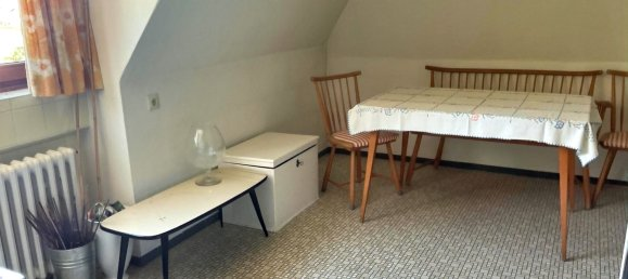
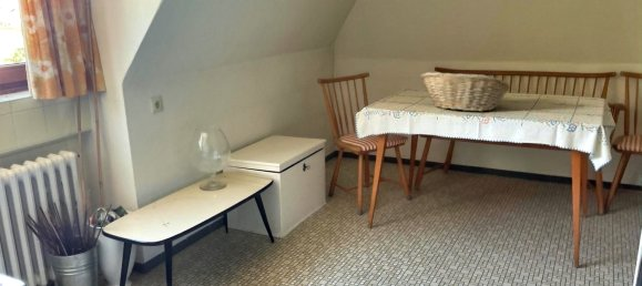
+ fruit basket [419,72,511,112]
